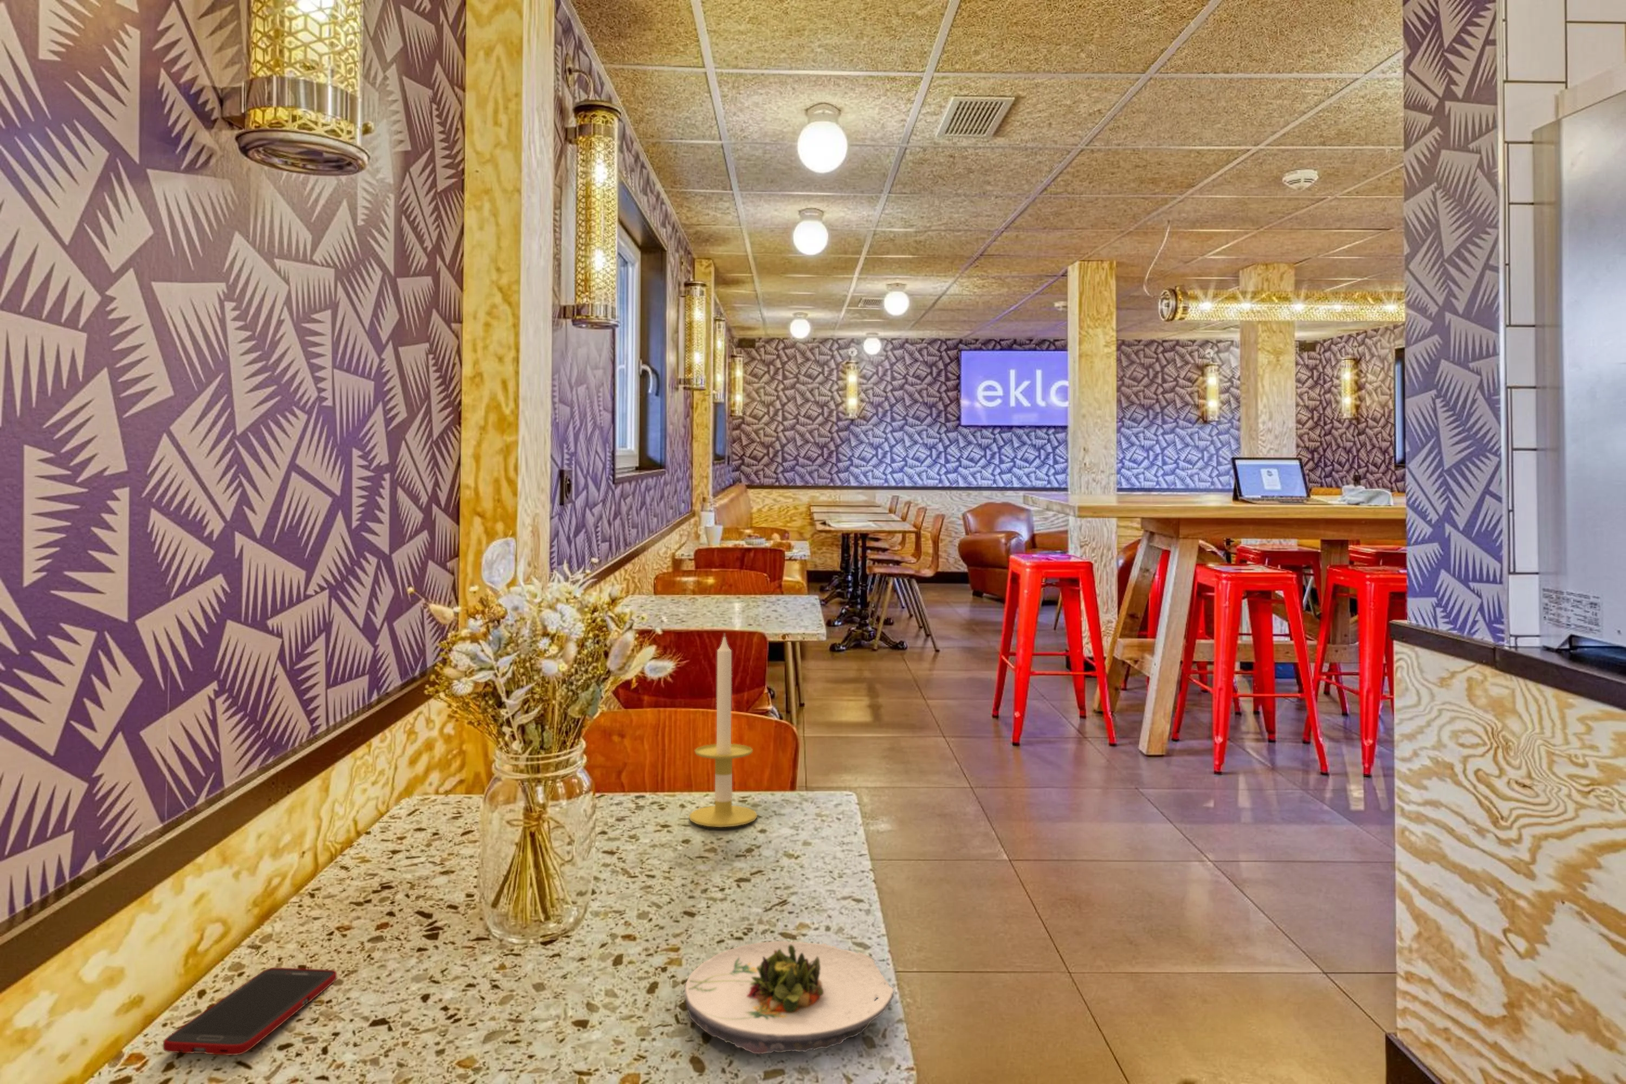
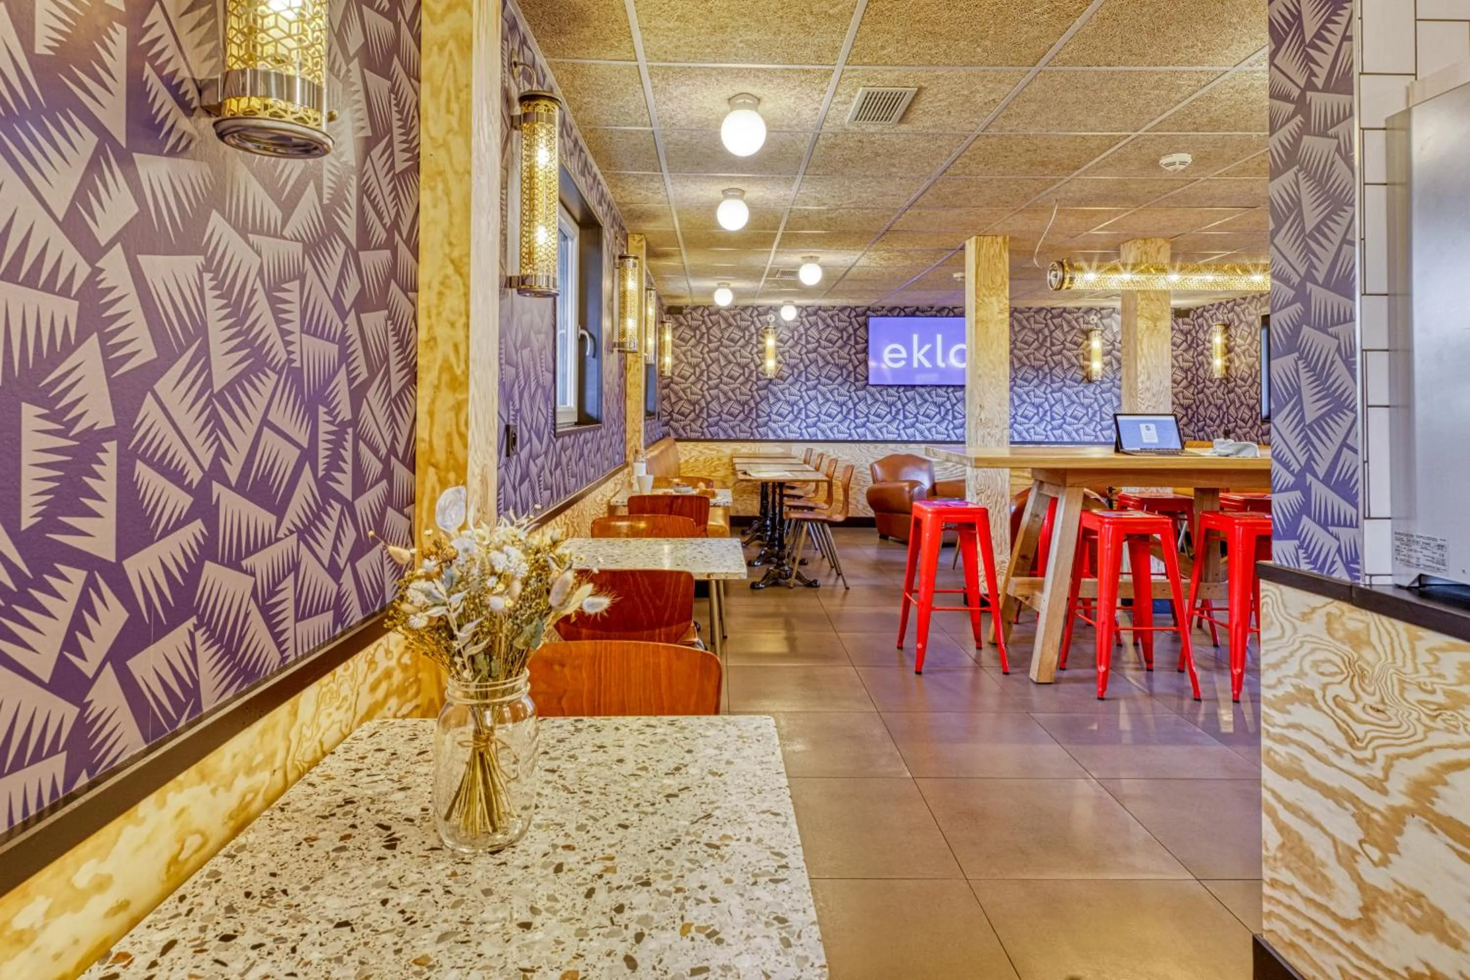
- cell phone [162,967,338,1056]
- salad plate [684,940,894,1054]
- candle [688,633,757,828]
